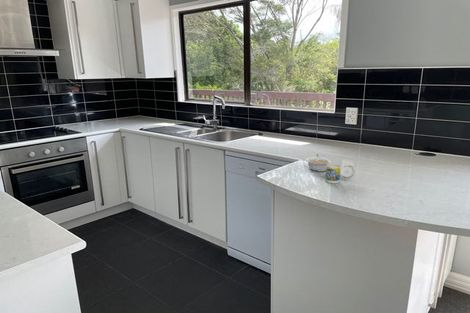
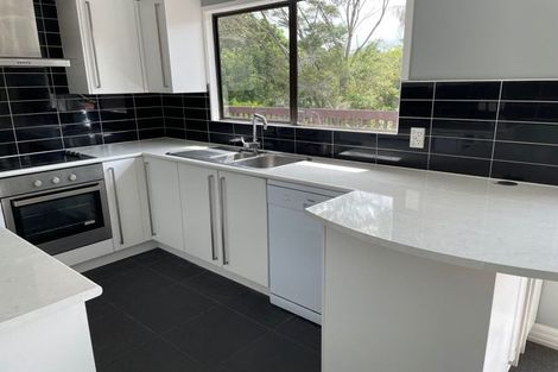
- cup [325,163,356,184]
- legume [305,153,333,173]
